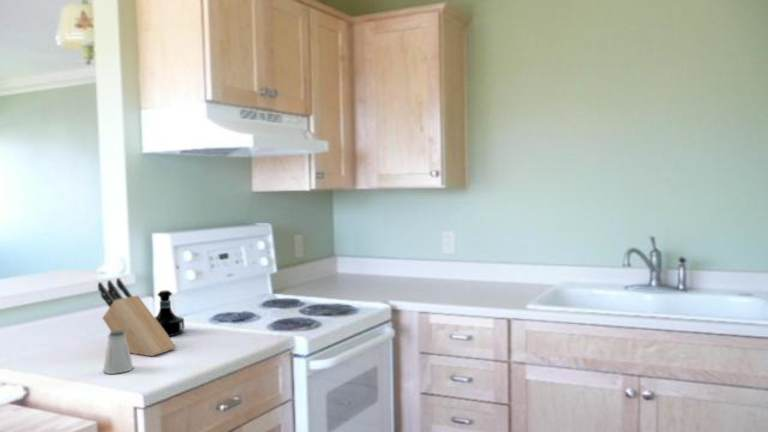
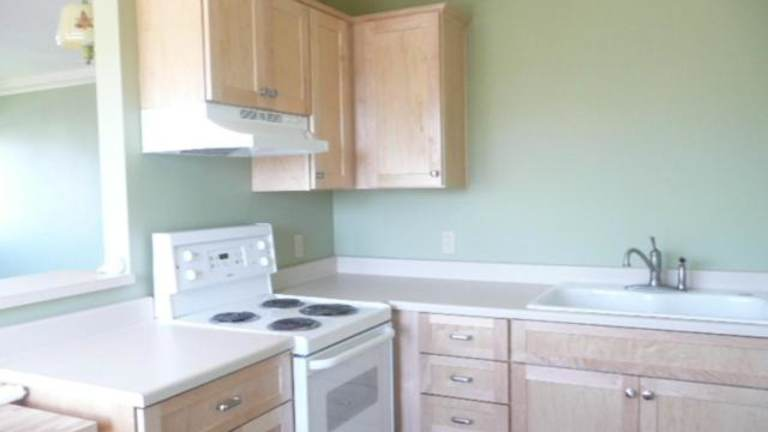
- saltshaker [102,330,134,375]
- tequila bottle [155,289,185,337]
- knife block [97,277,177,357]
